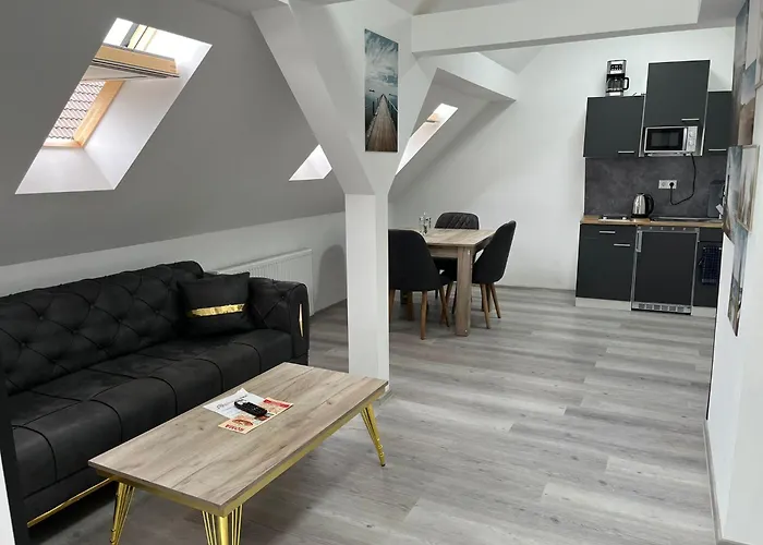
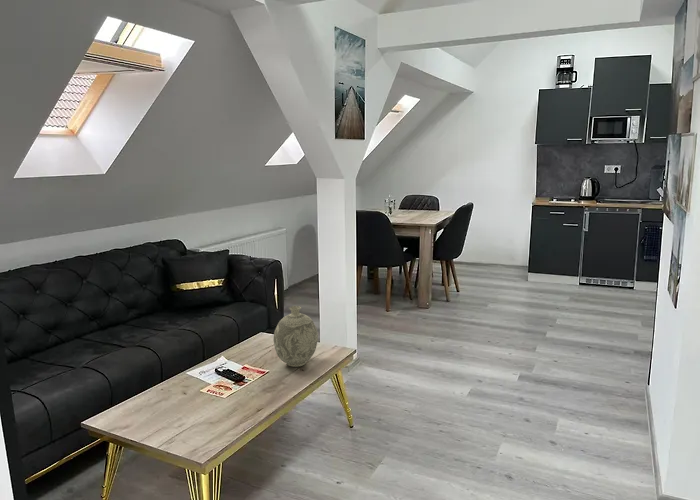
+ decorative vase [272,305,319,368]
